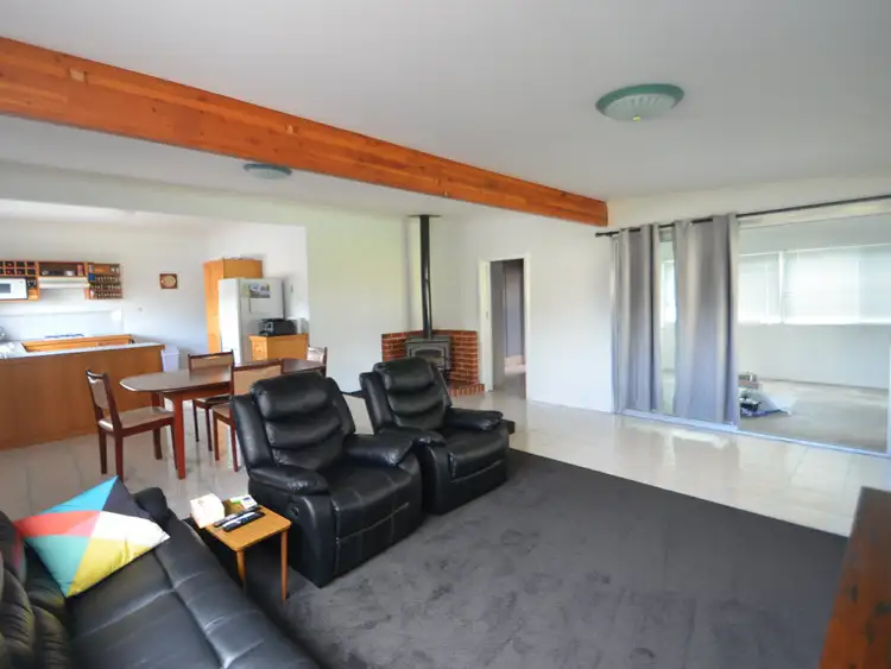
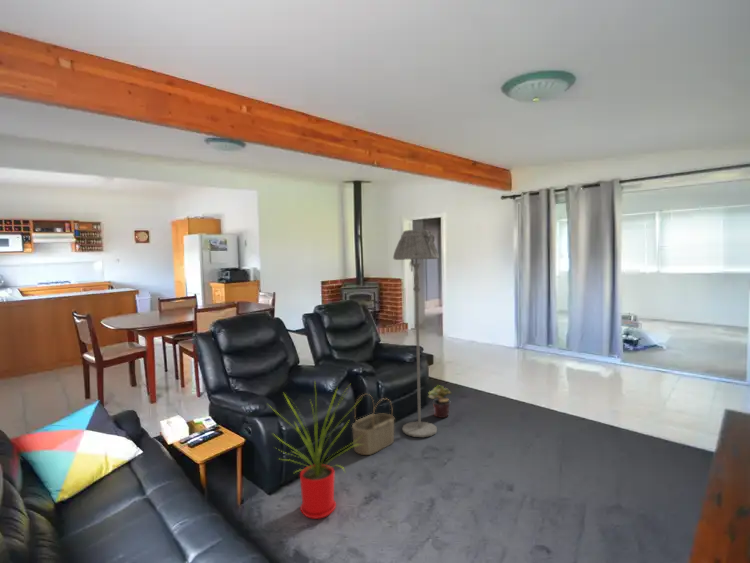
+ floor lamp [392,229,440,438]
+ wicker basket [351,393,395,456]
+ potted plant [427,384,453,419]
+ house plant [265,379,364,520]
